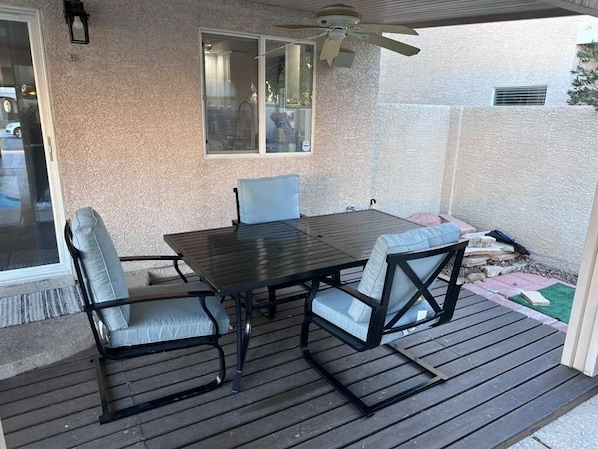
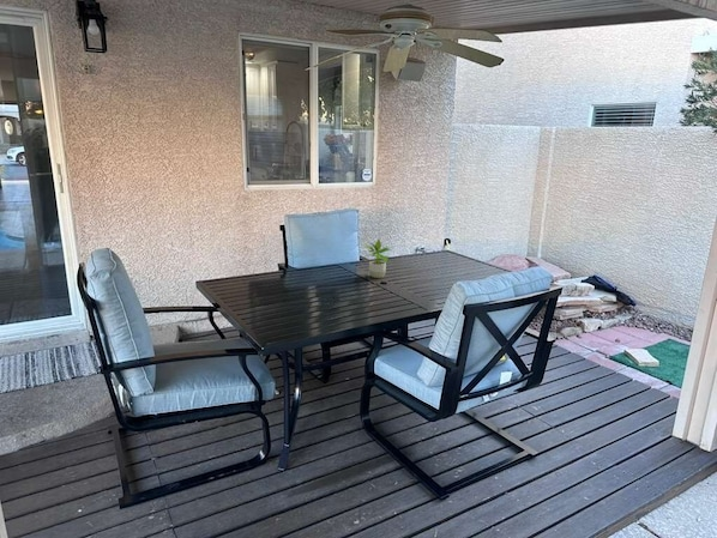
+ potted plant [361,238,394,279]
